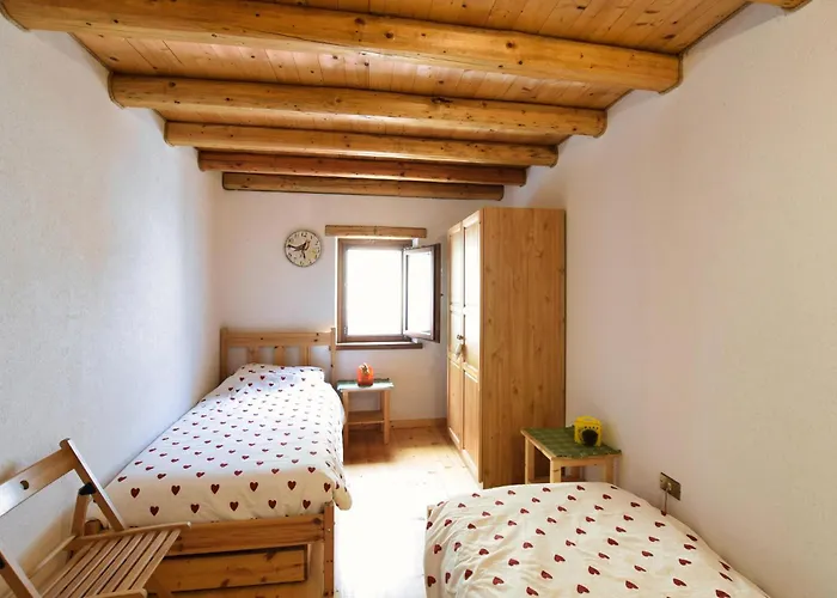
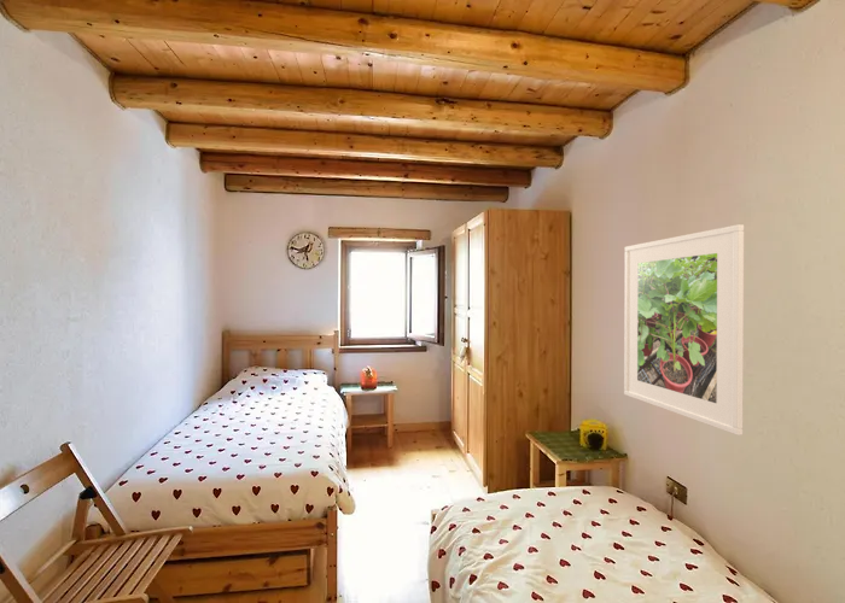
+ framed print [623,223,745,437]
